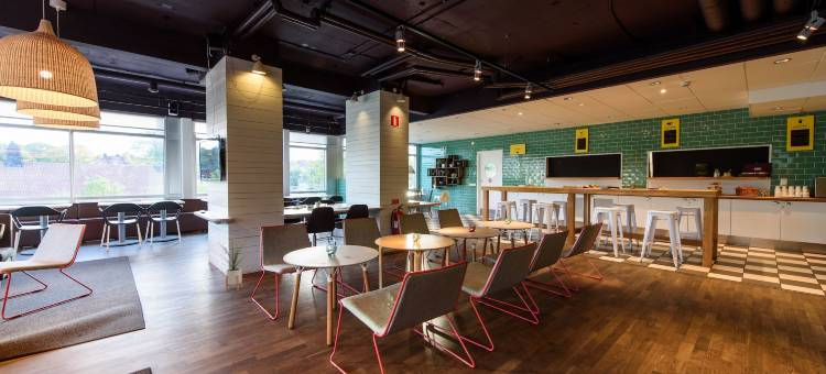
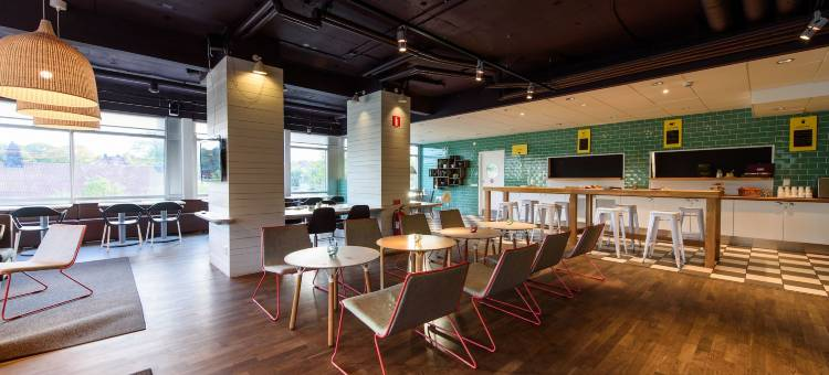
- house plant [217,235,249,293]
